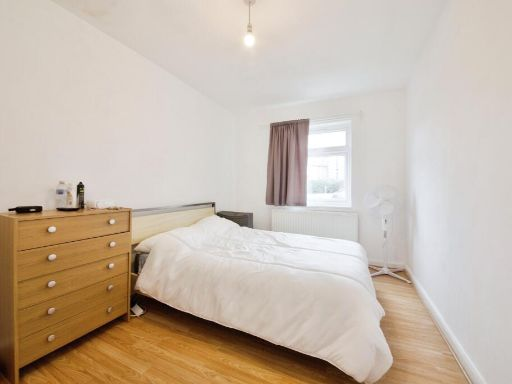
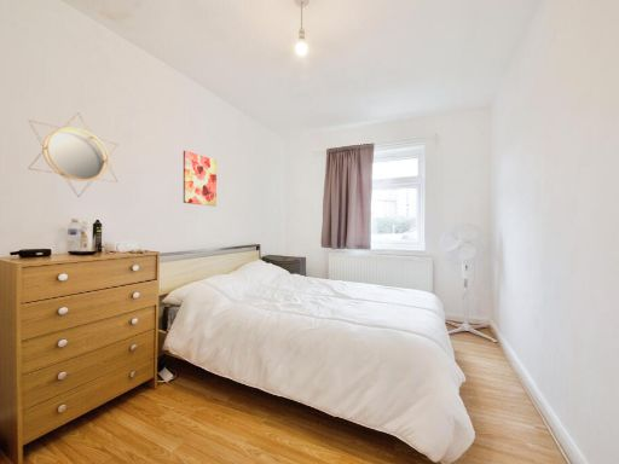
+ home mirror [27,111,118,198]
+ wall art [183,150,218,208]
